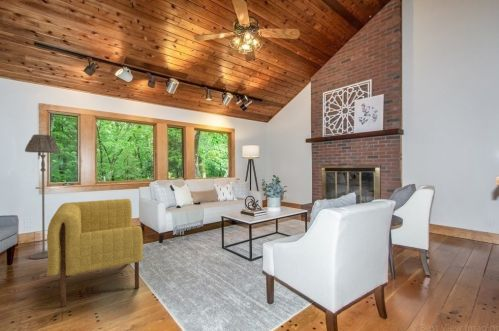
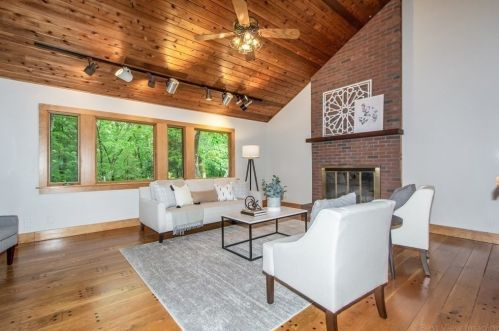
- armchair [46,198,144,308]
- floor lamp [24,133,61,260]
